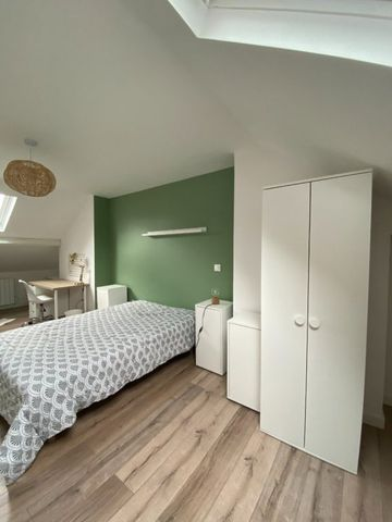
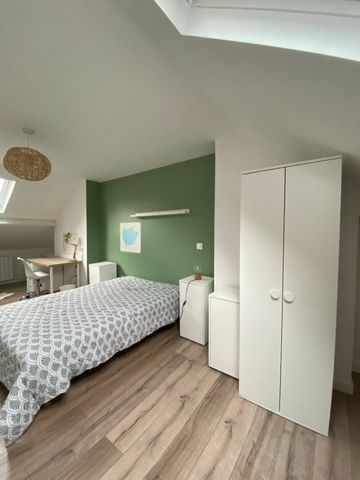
+ wall art [119,221,141,254]
